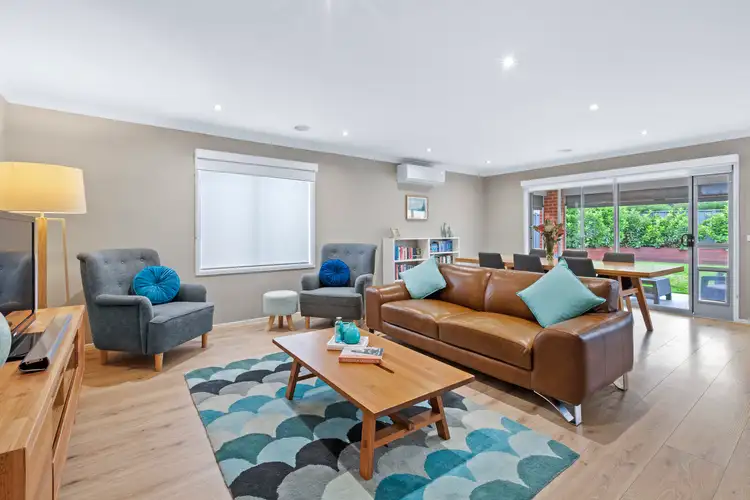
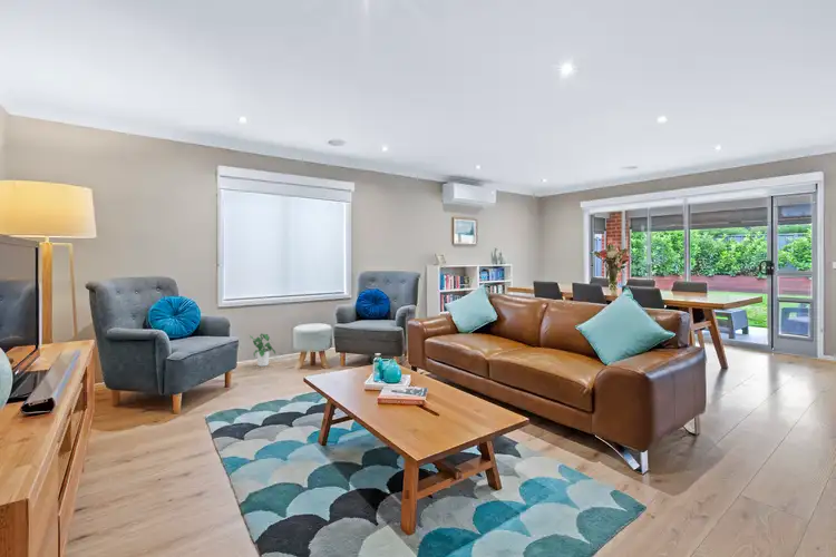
+ potted plant [247,332,276,368]
